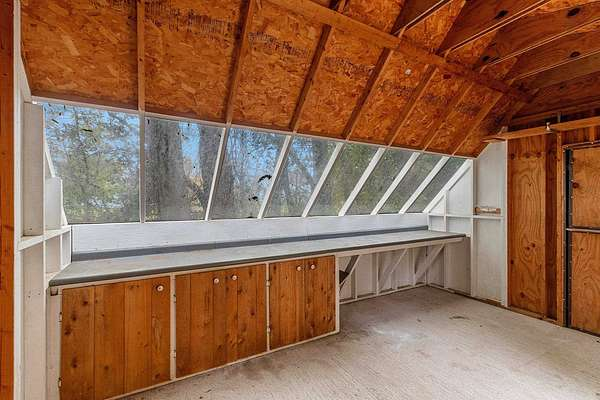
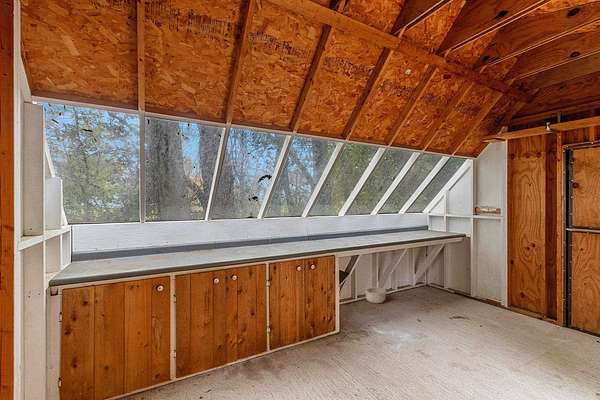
+ basket [364,272,387,304]
